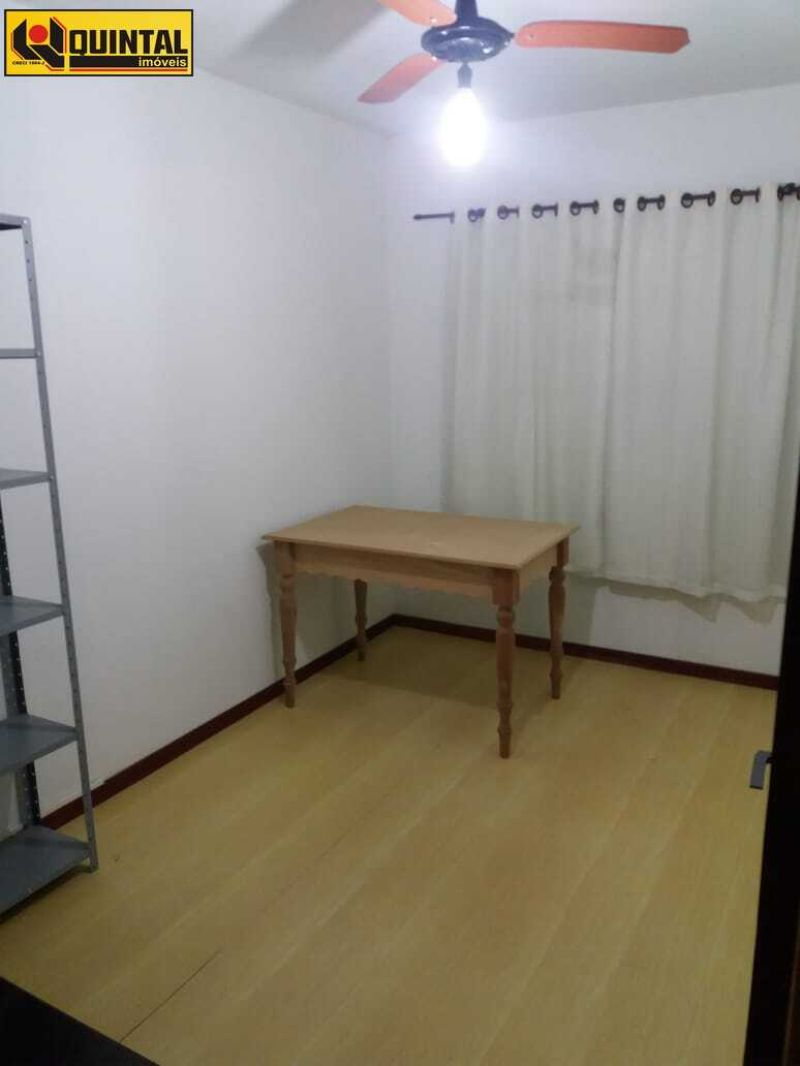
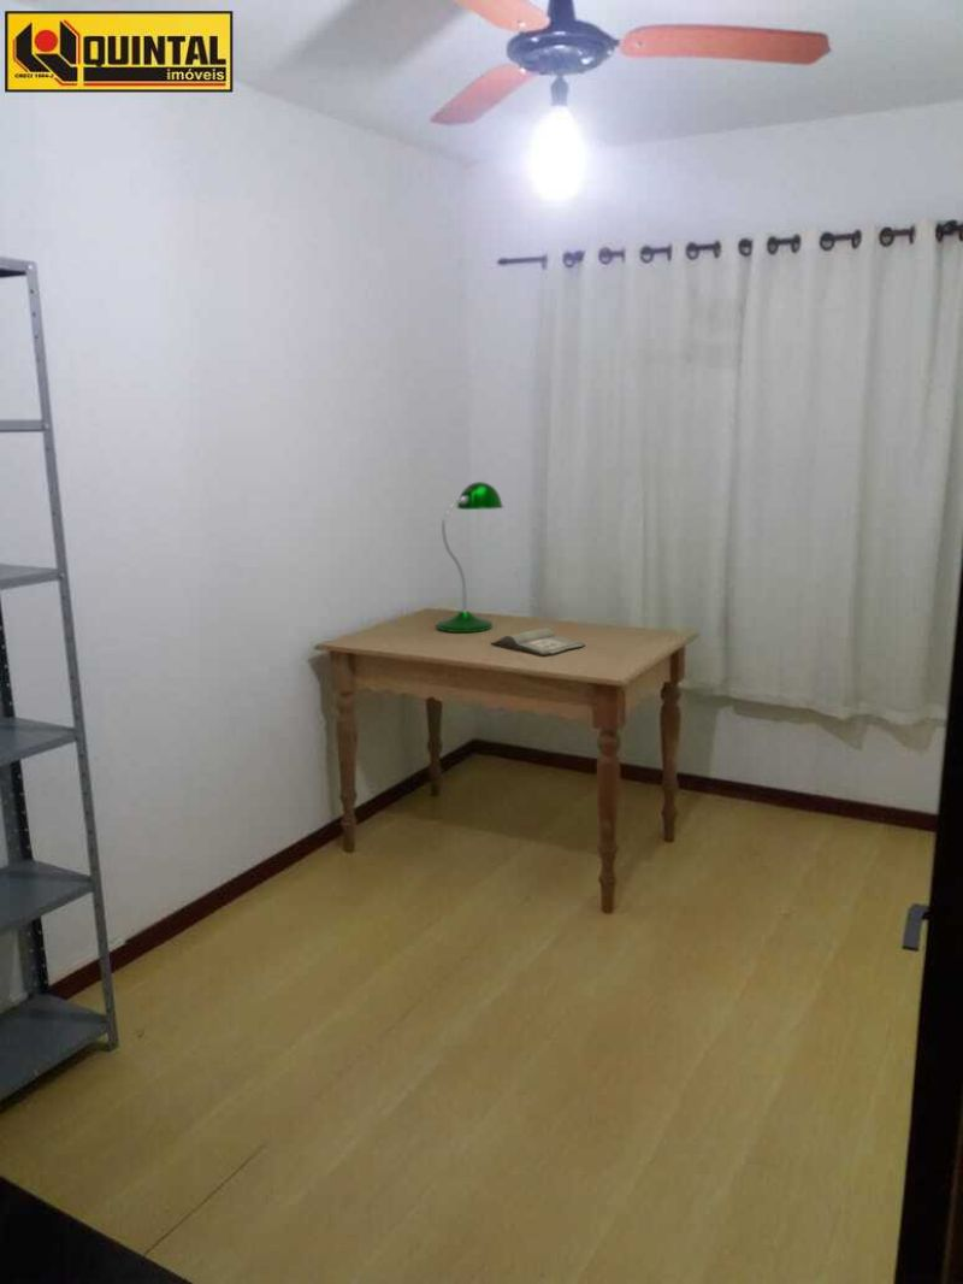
+ hardback book [489,626,586,656]
+ desk lamp [436,481,504,634]
